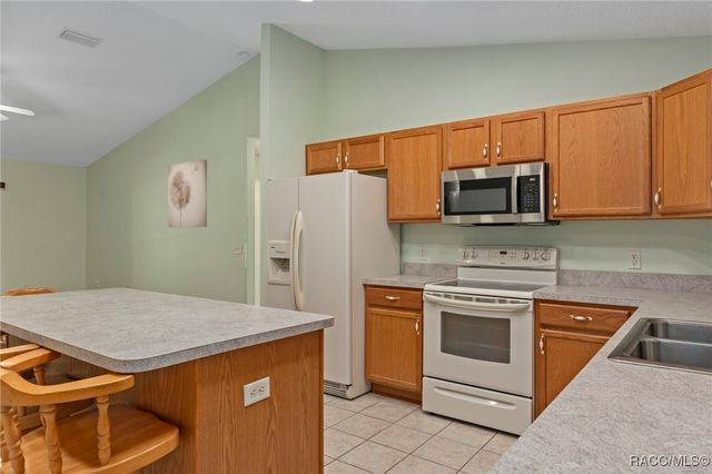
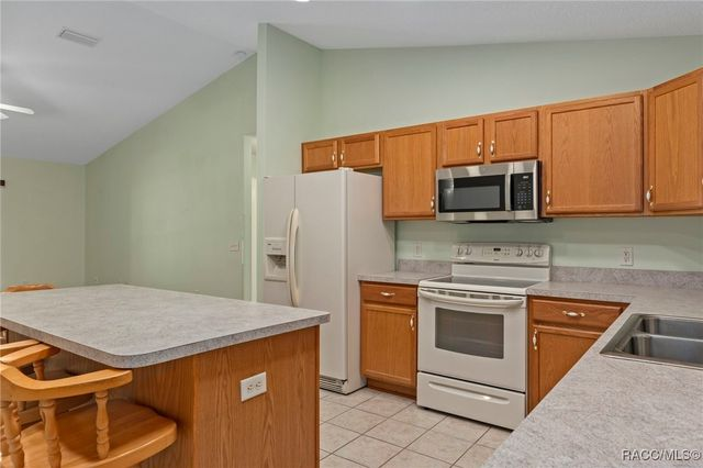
- wall art [168,159,208,228]
